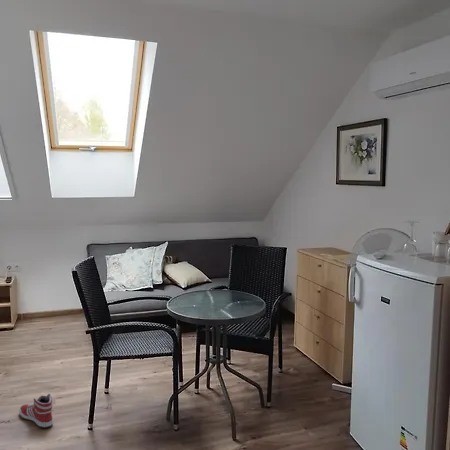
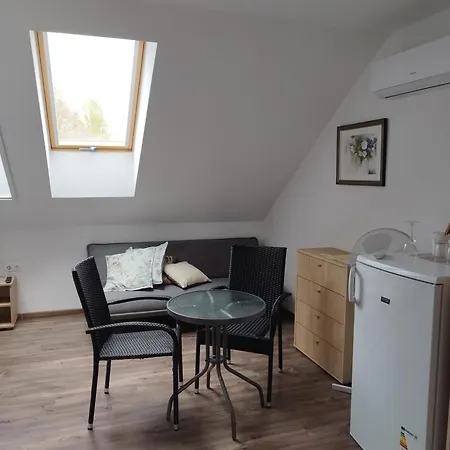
- sneaker [18,392,54,429]
